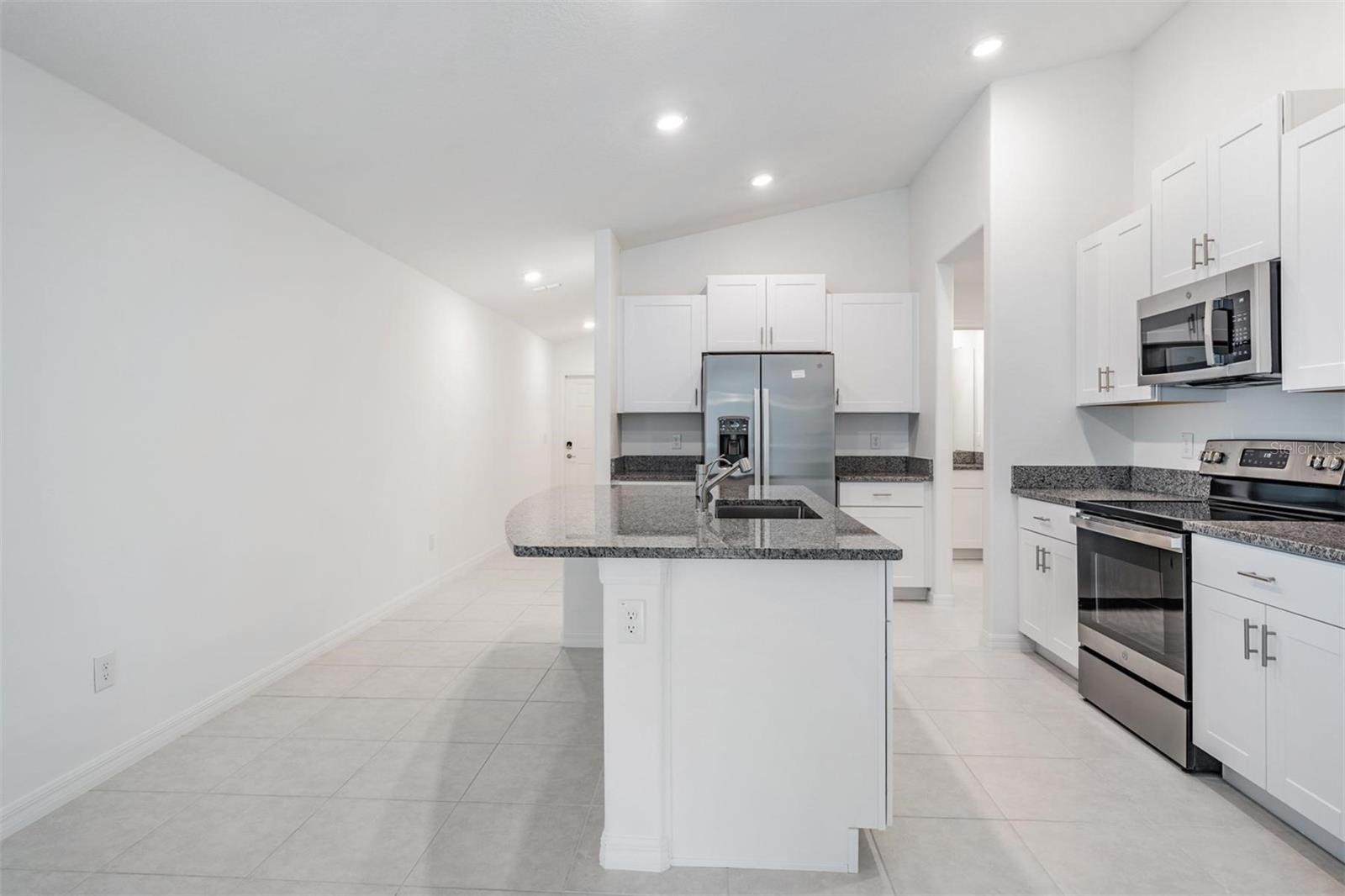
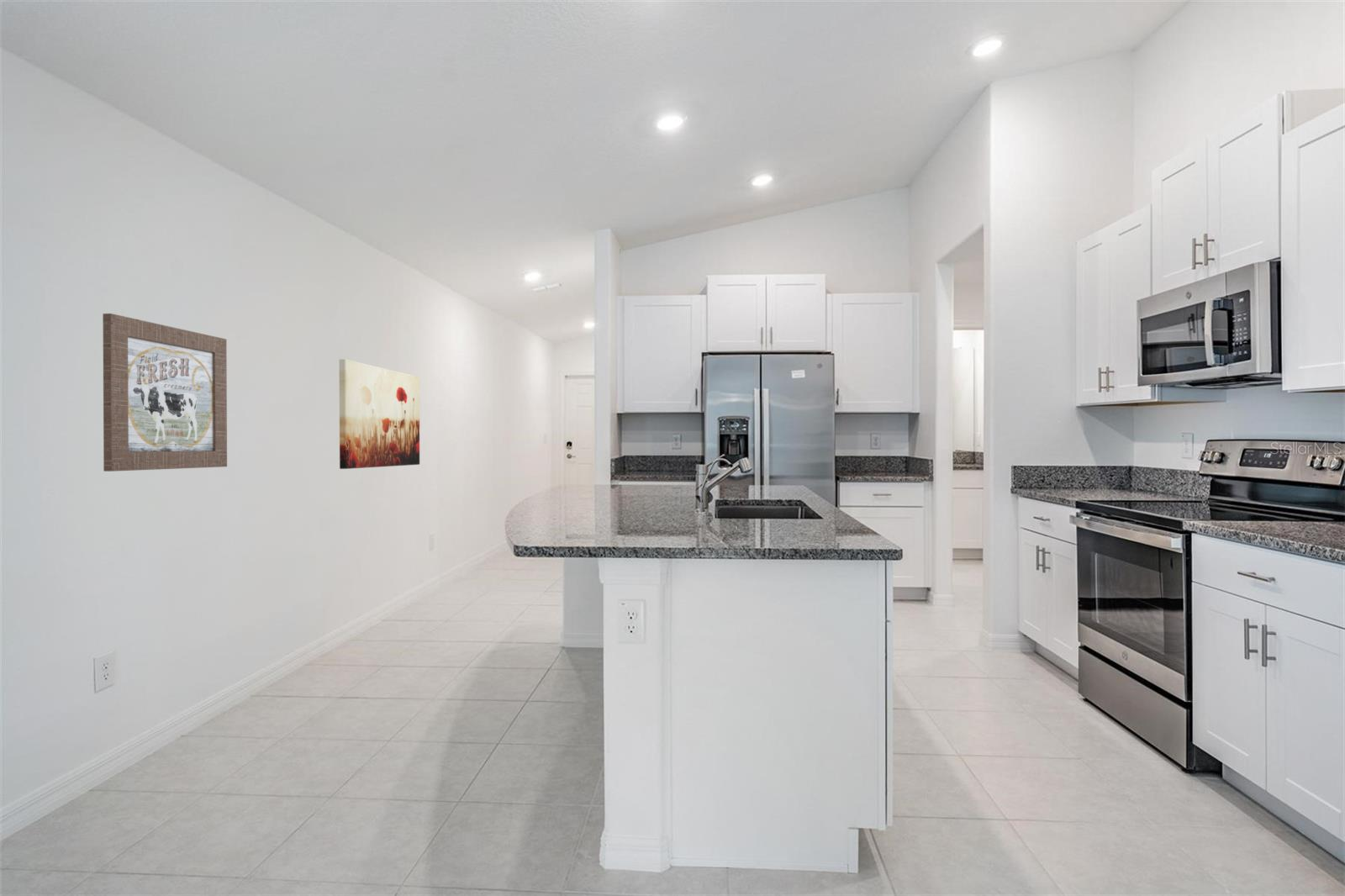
+ wall art [339,358,420,470]
+ wall art [102,313,228,472]
